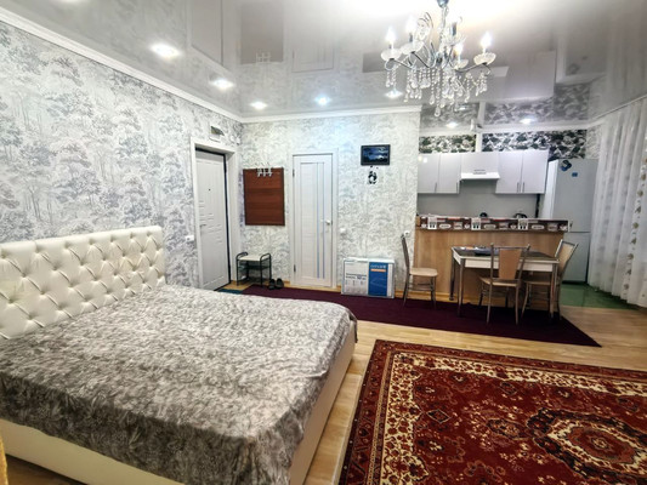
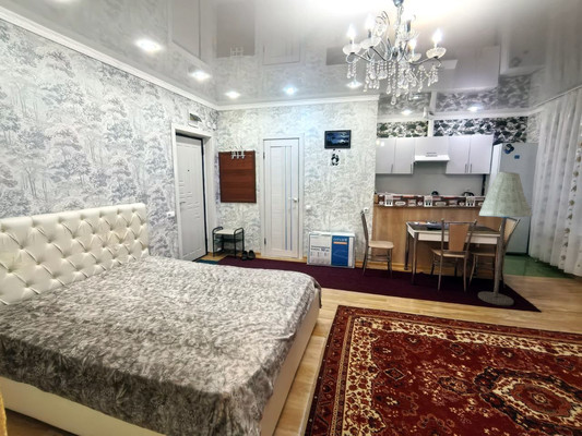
+ floor lamp [477,170,534,306]
